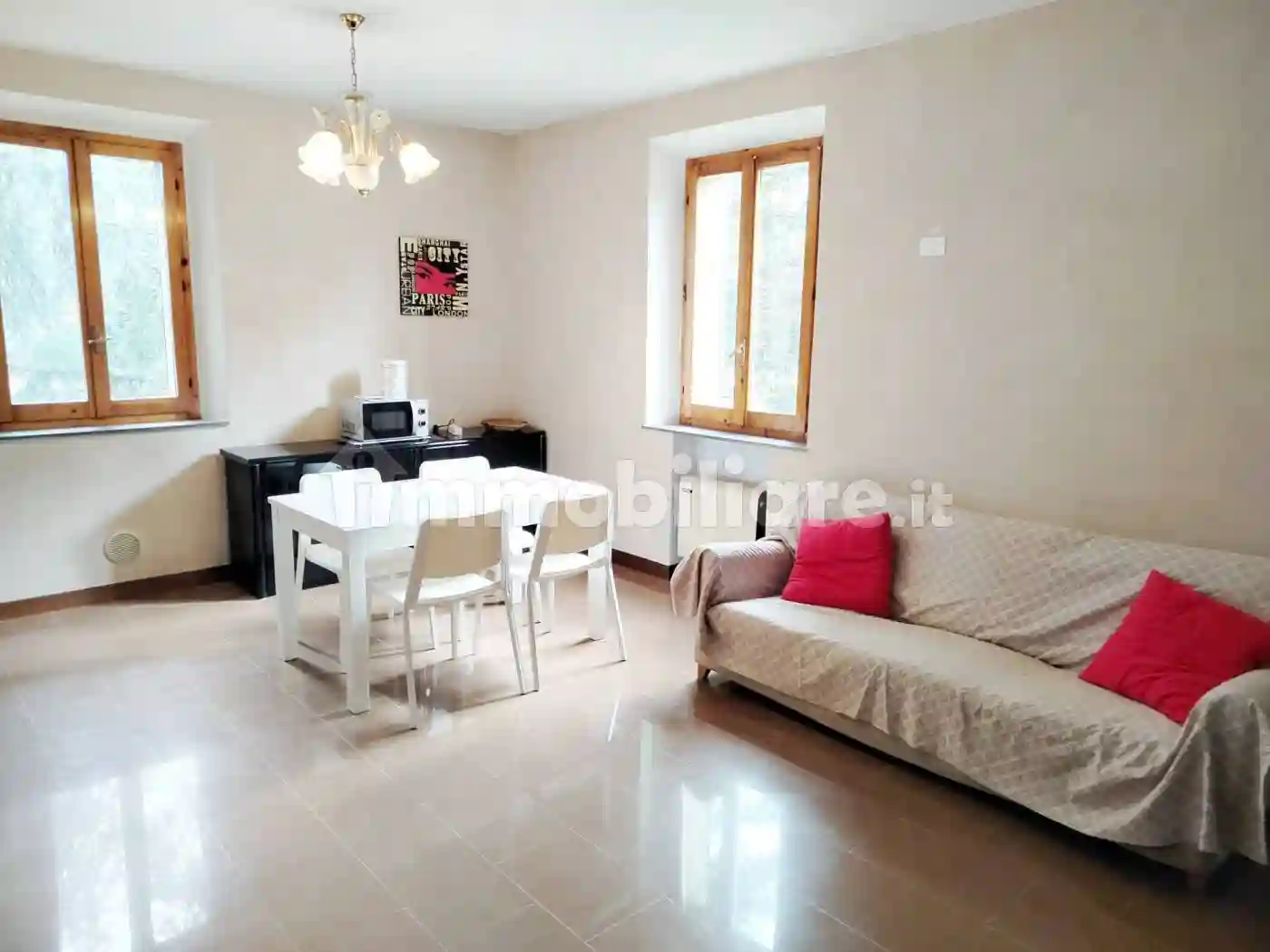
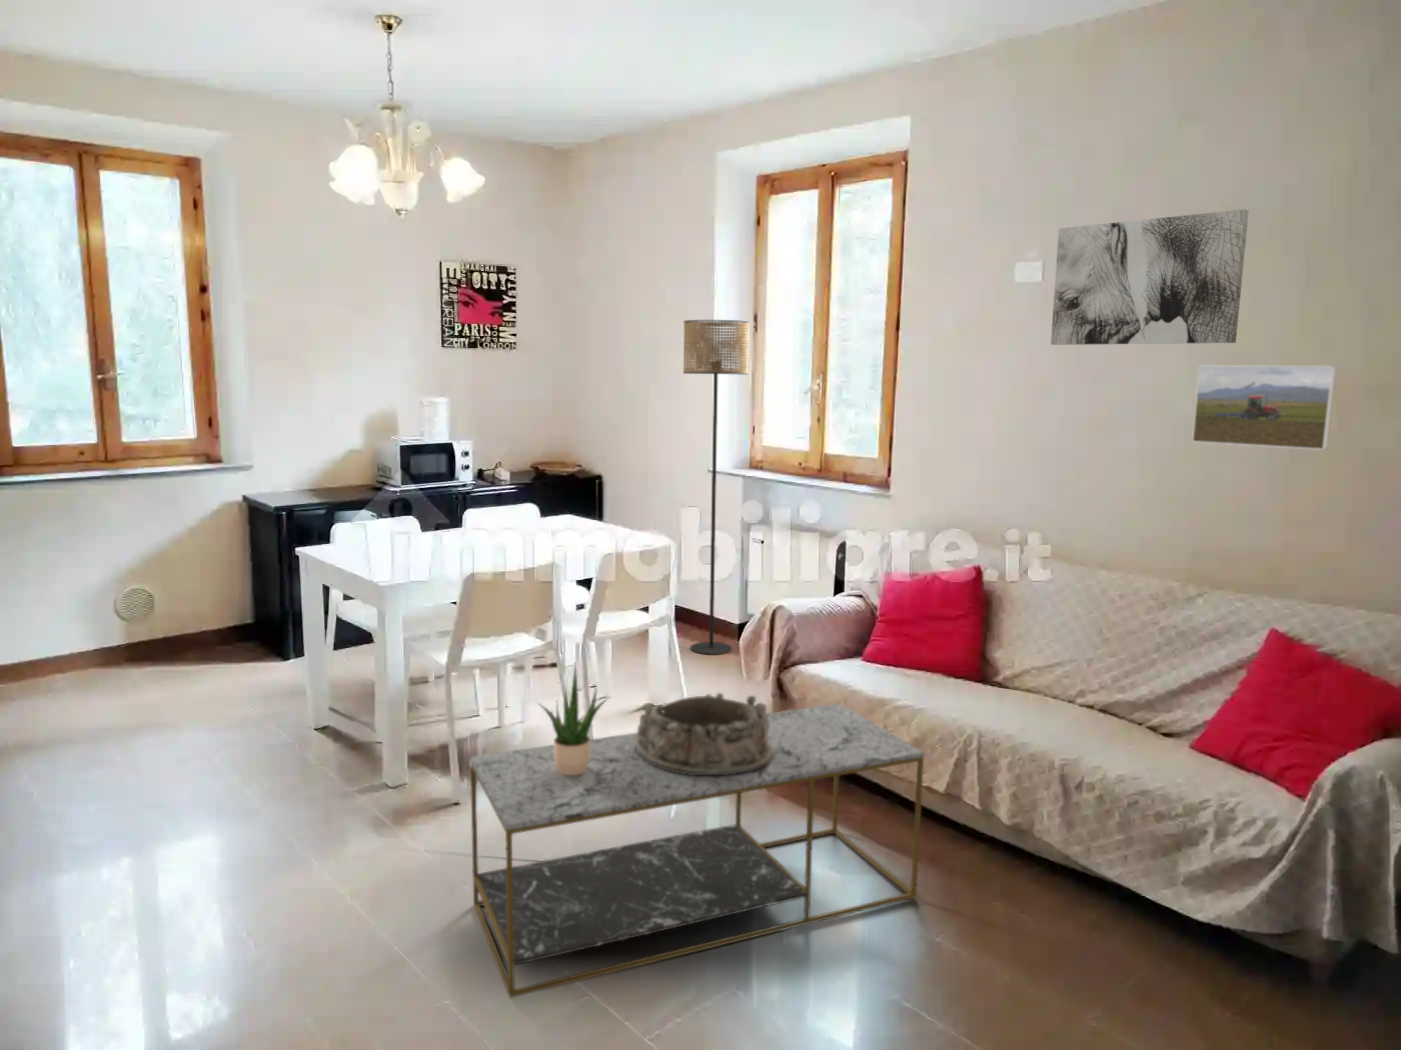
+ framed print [1191,364,1338,451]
+ potted plant [535,662,611,776]
+ wall art [1050,208,1250,346]
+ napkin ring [635,692,772,775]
+ floor lamp [683,319,750,655]
+ coffee table [469,701,924,999]
